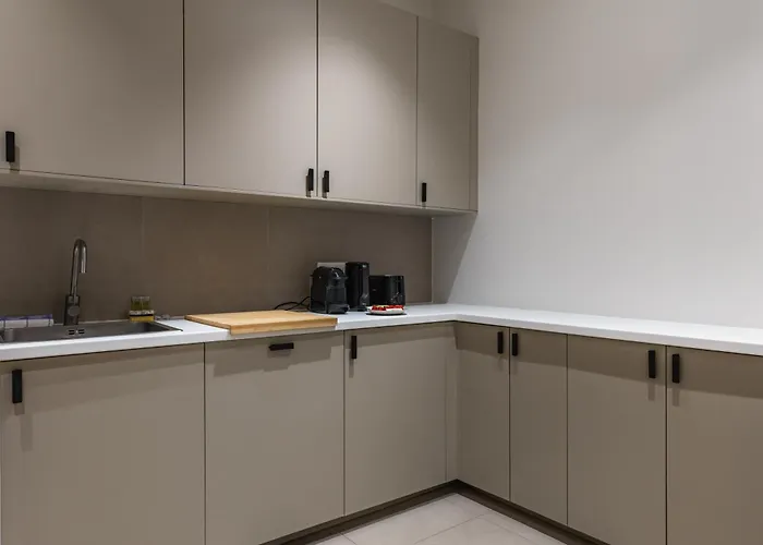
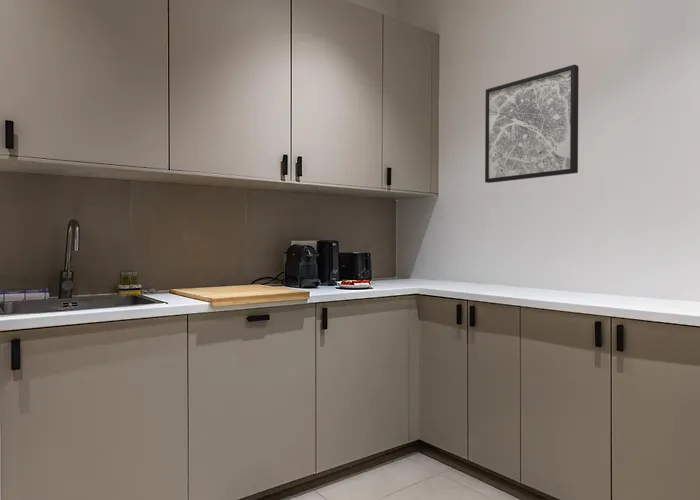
+ wall art [484,64,580,184]
